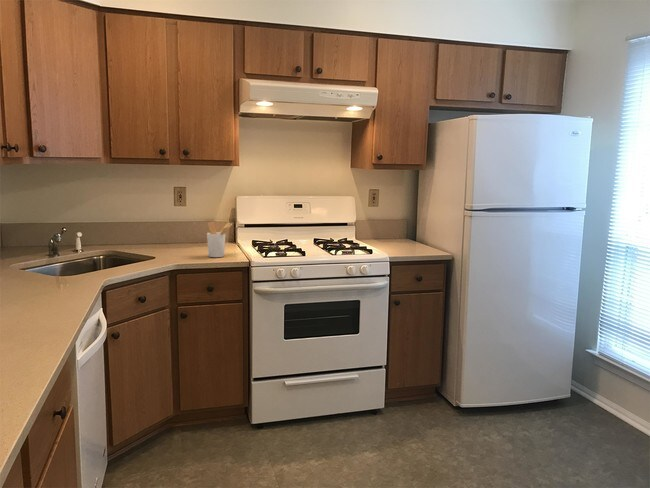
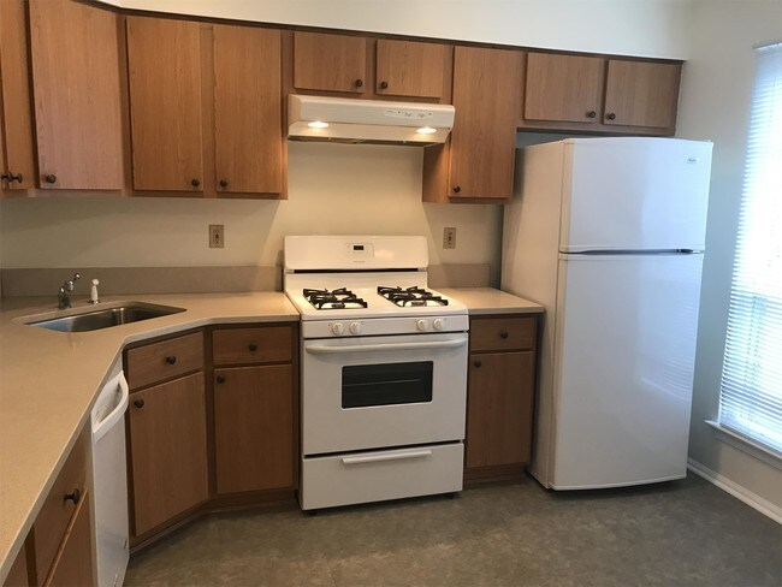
- utensil holder [206,220,233,258]
